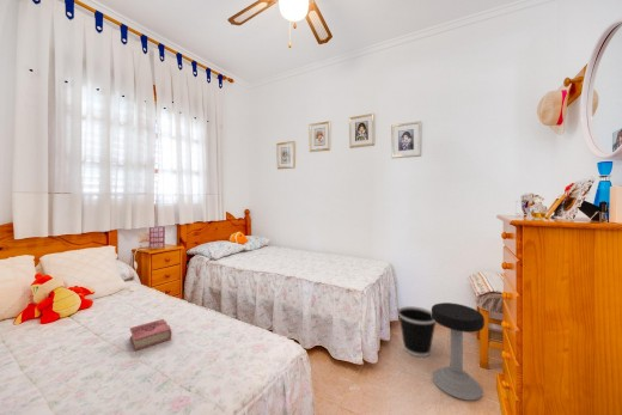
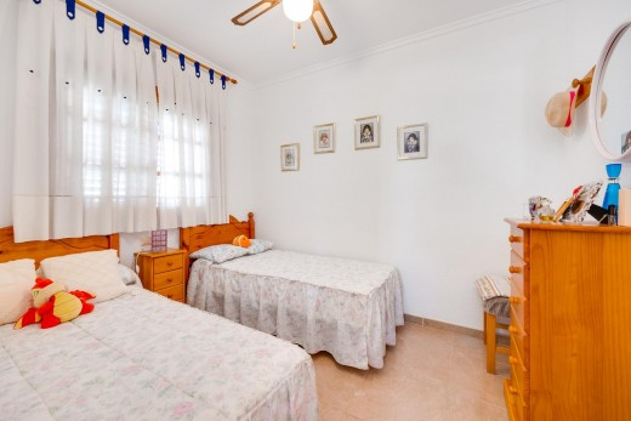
- wastebasket [397,305,437,358]
- stool [431,301,486,402]
- book [129,318,172,352]
